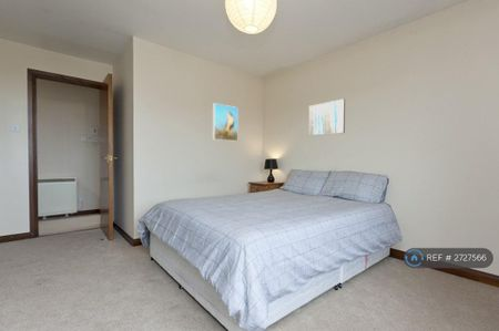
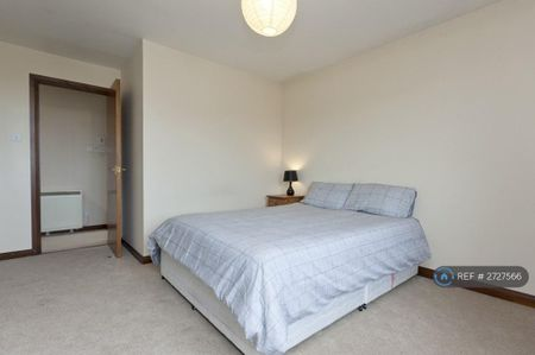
- wall art [308,97,346,137]
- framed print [212,102,240,143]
